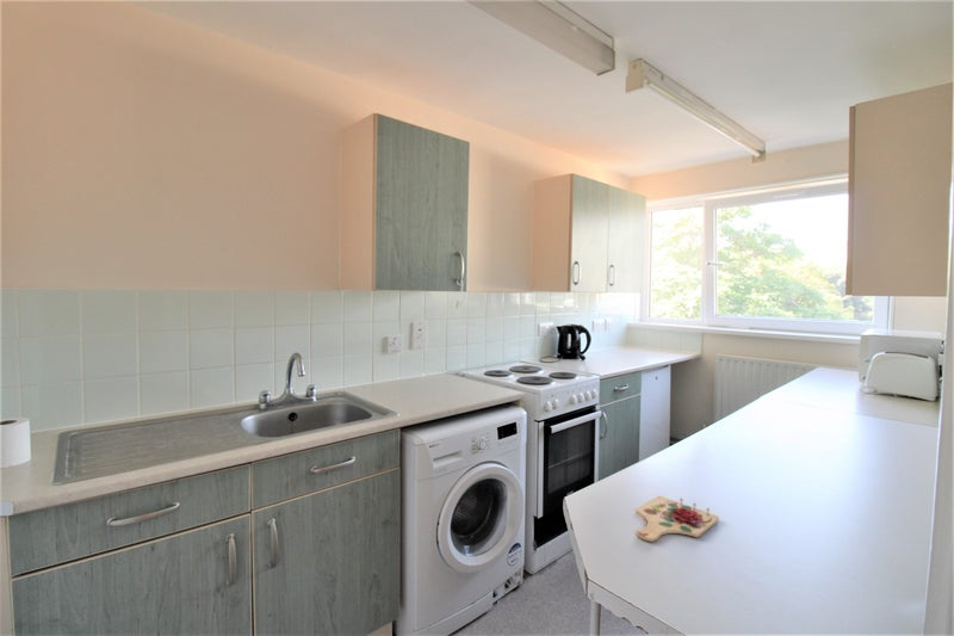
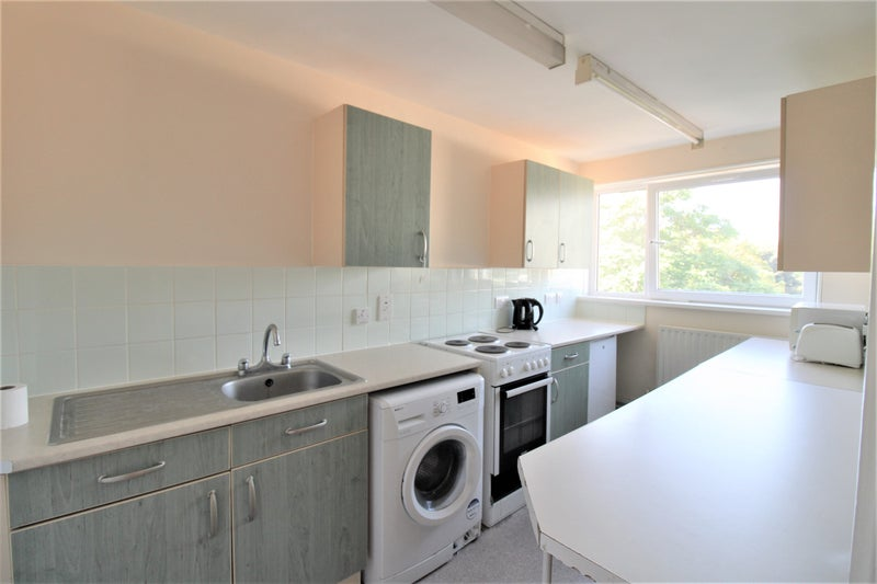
- cutting board [634,495,720,543]
